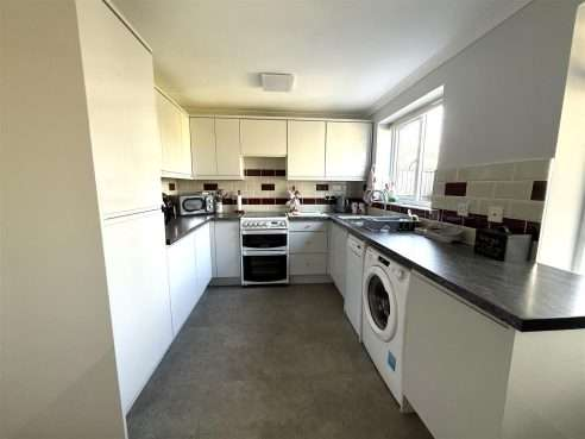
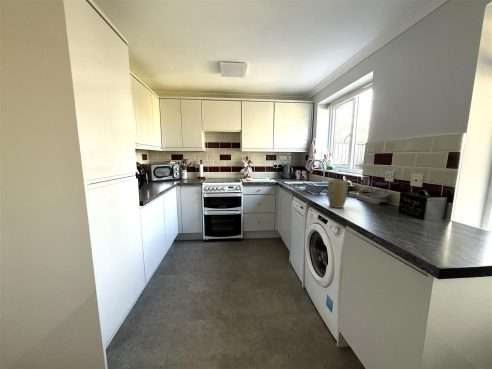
+ plant pot [327,178,349,209]
